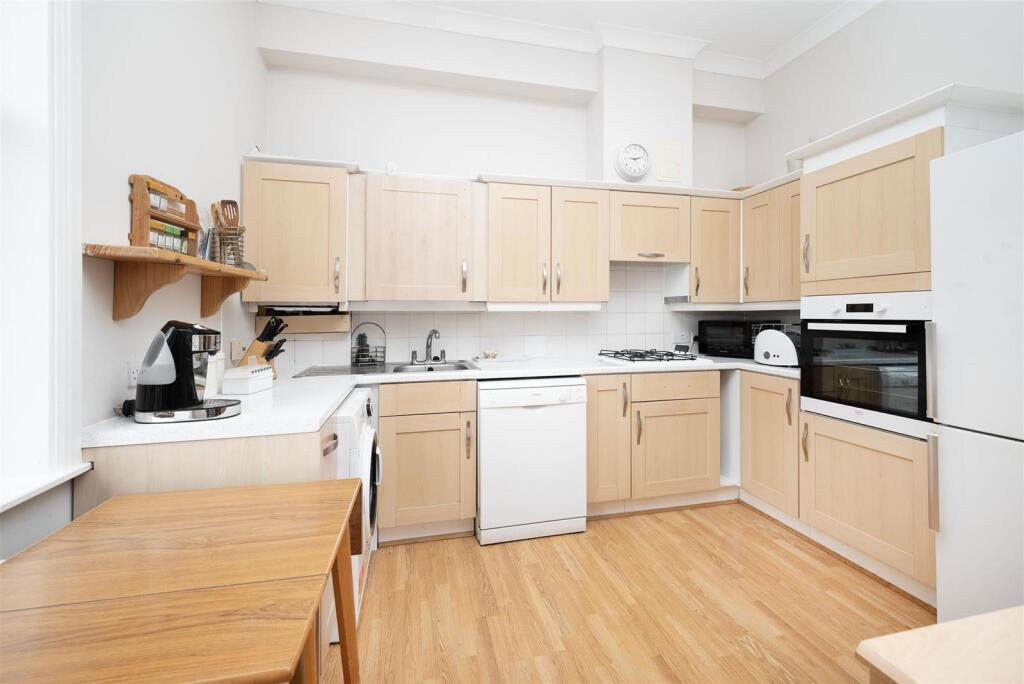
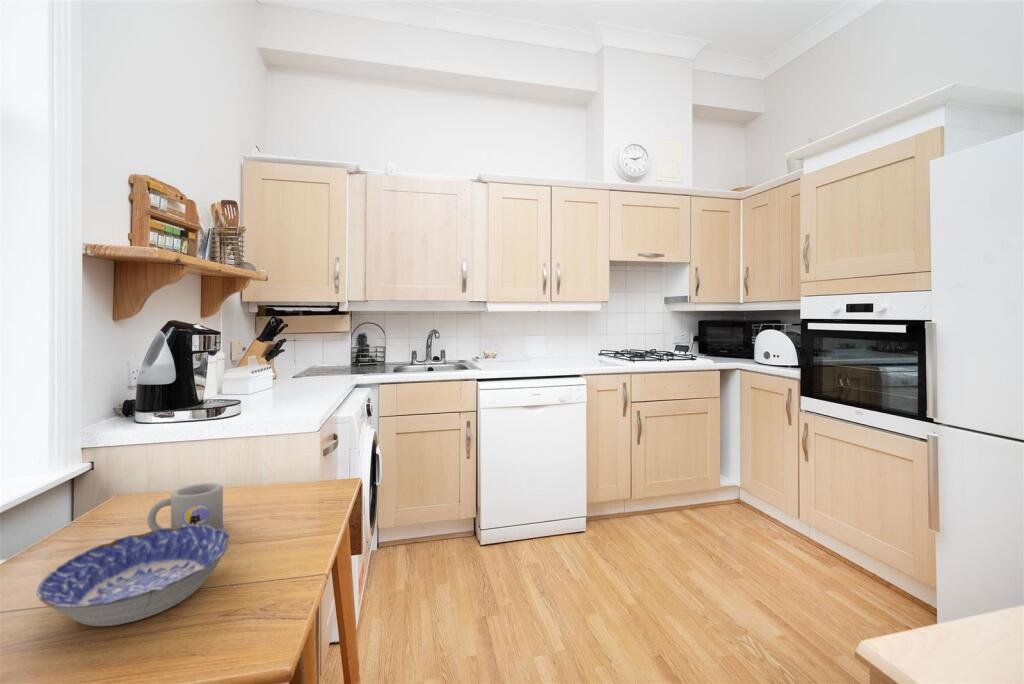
+ bowl [35,525,231,627]
+ mug [147,482,224,531]
